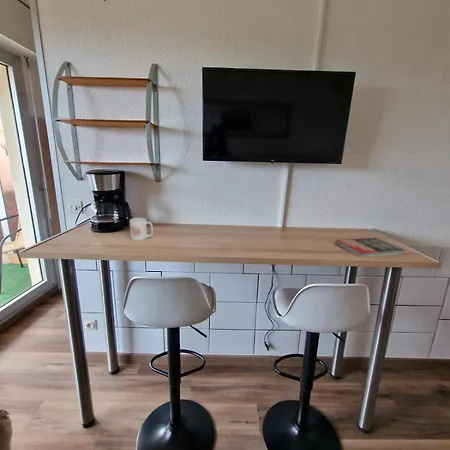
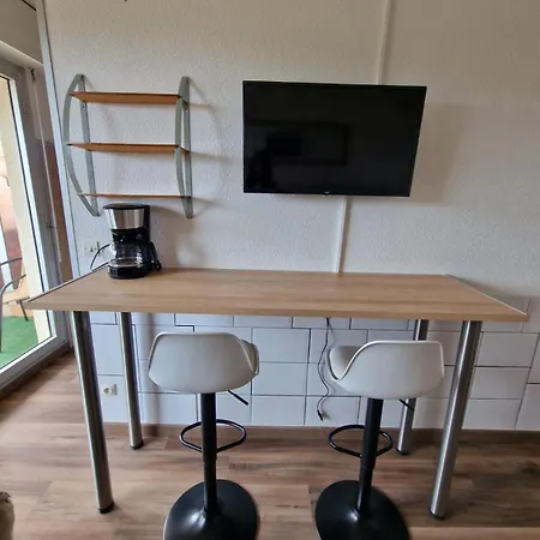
- book [335,237,406,258]
- mug [129,217,154,241]
